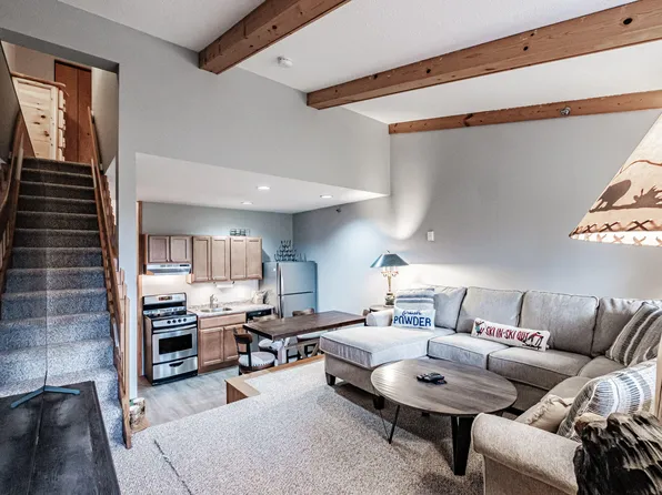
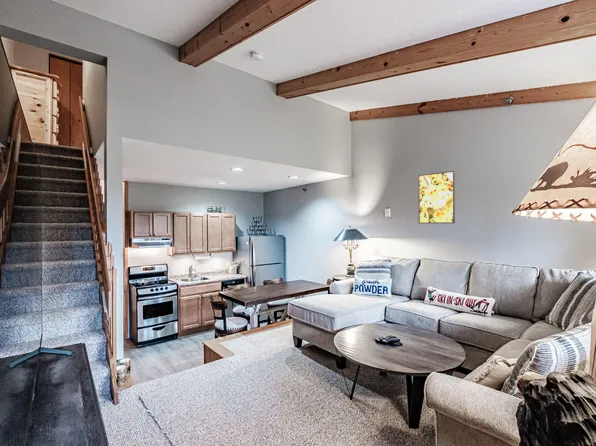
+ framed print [417,170,456,224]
